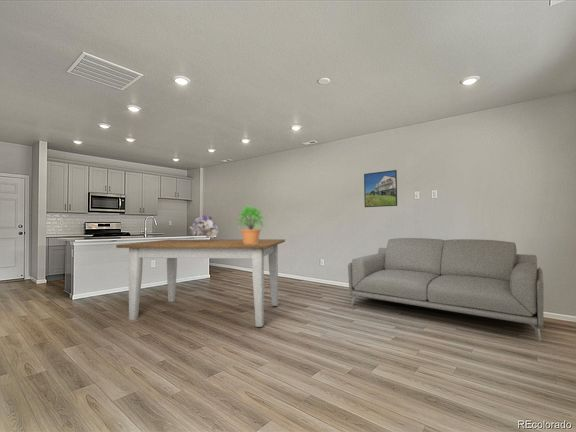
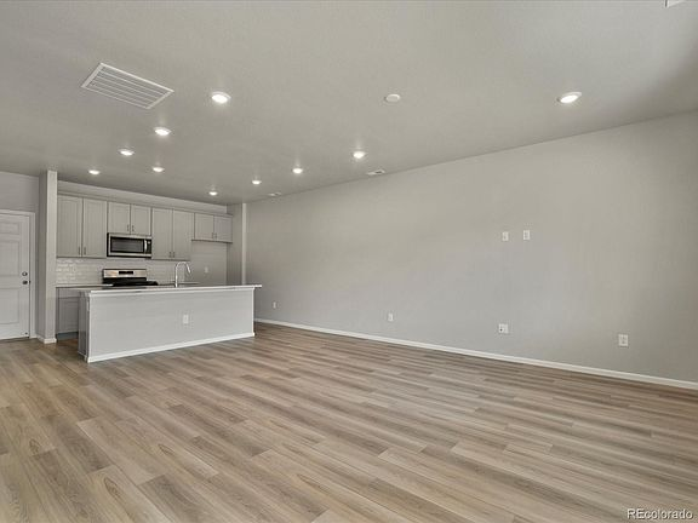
- table [115,238,286,328]
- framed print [363,169,398,208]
- bouquet [189,214,220,239]
- sofa [347,237,545,343]
- potted plant [236,204,265,244]
